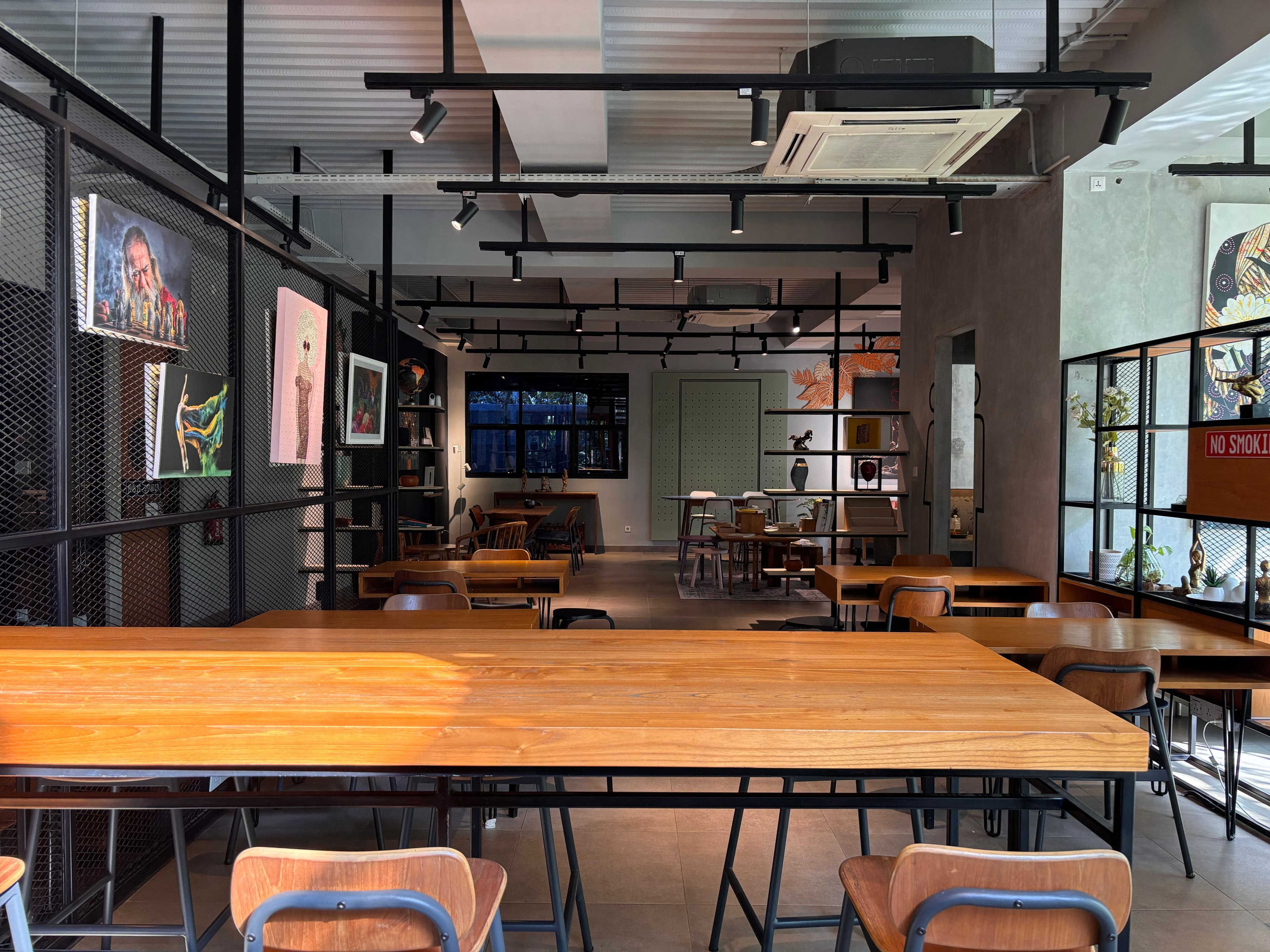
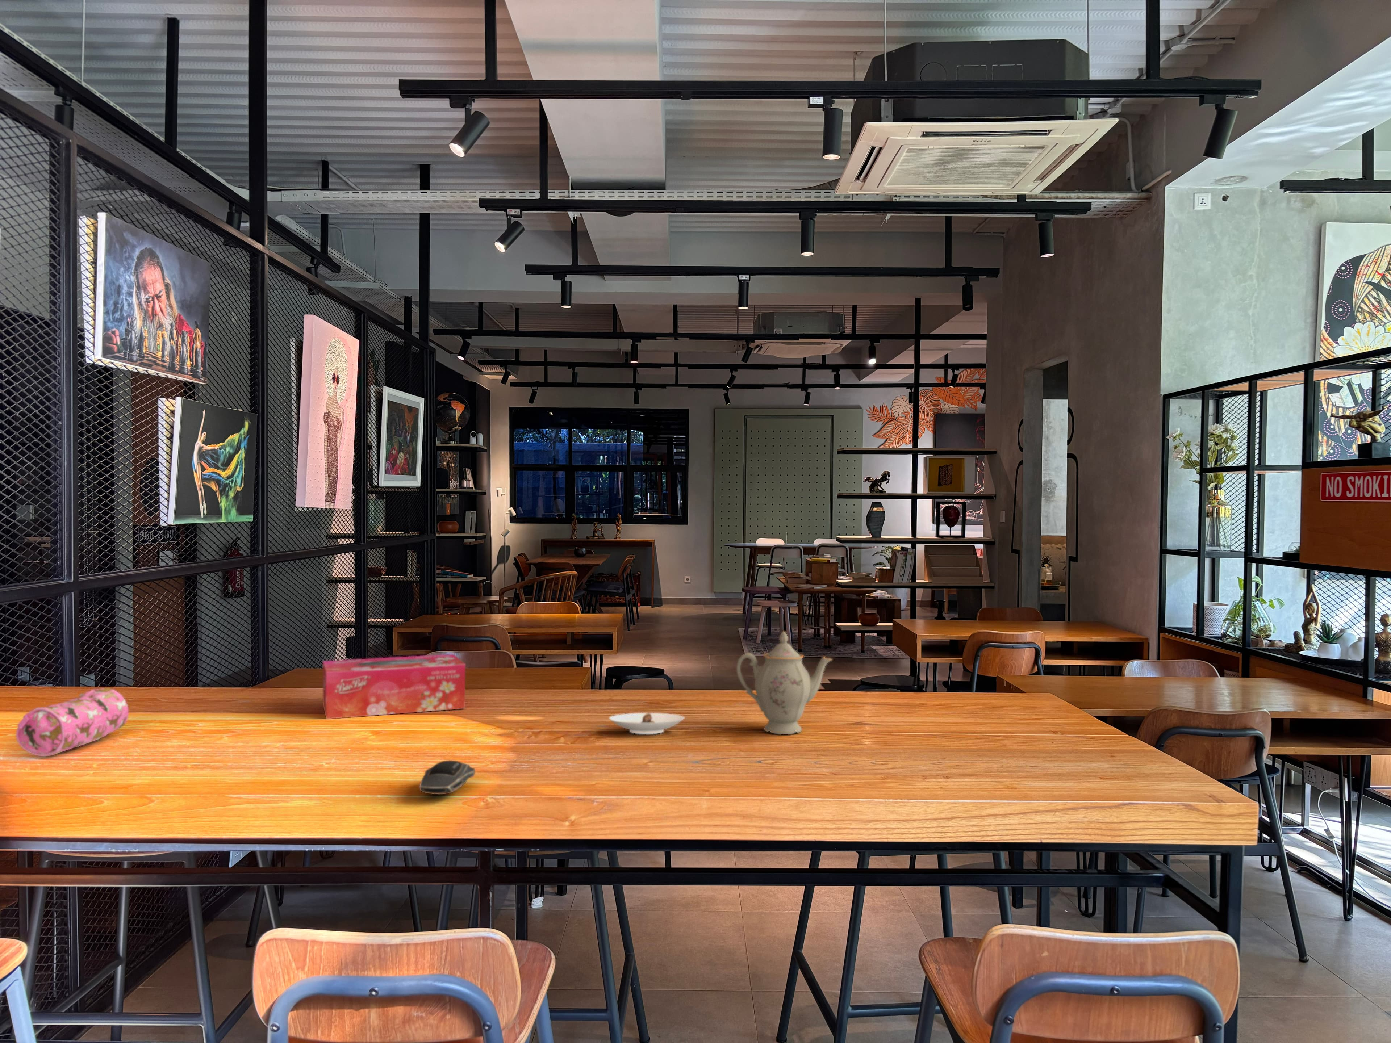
+ saucer [609,713,685,734]
+ chinaware [736,631,832,735]
+ tissue box [322,654,465,720]
+ computer mouse [419,760,475,795]
+ pencil case [15,688,129,757]
